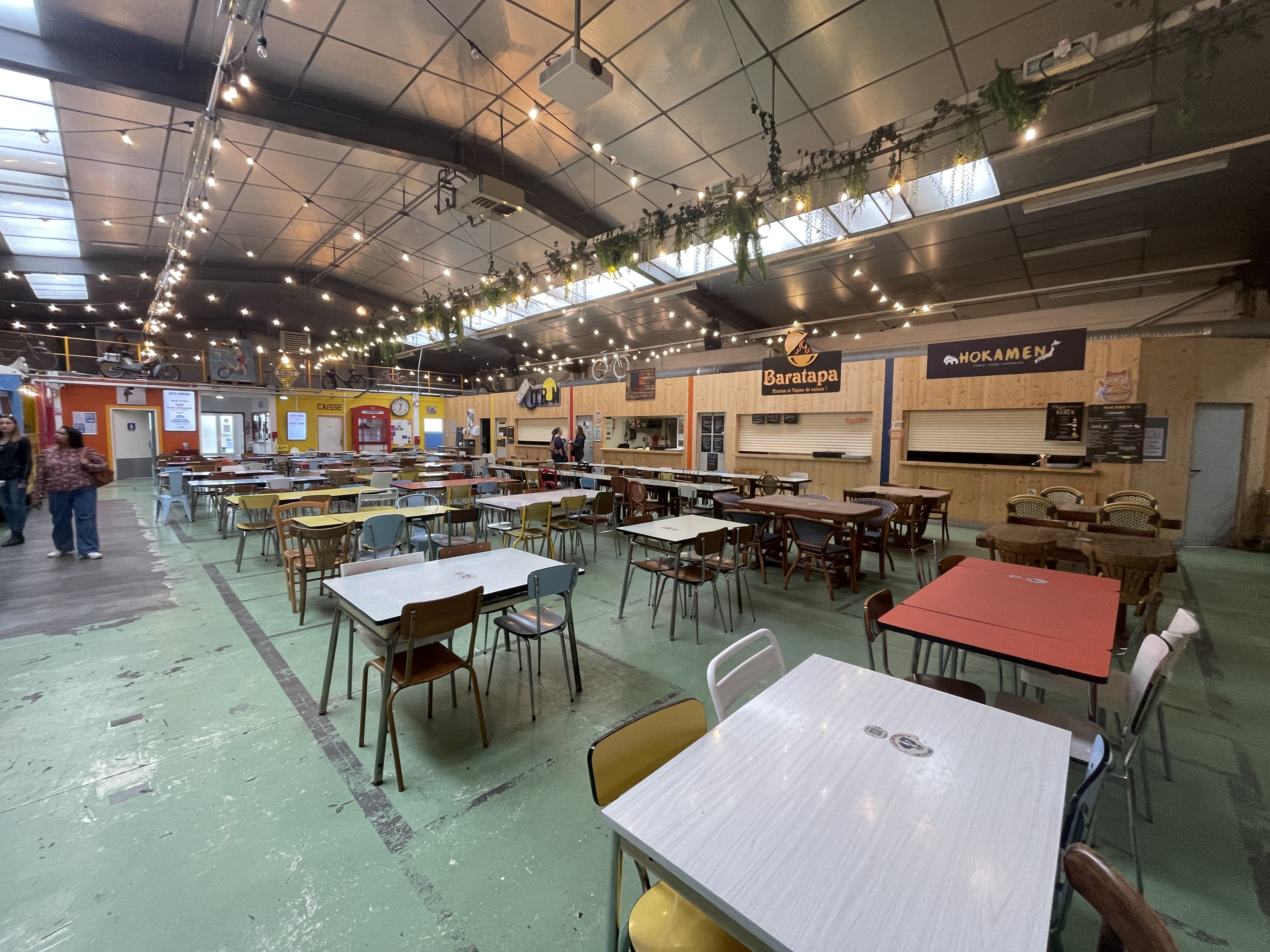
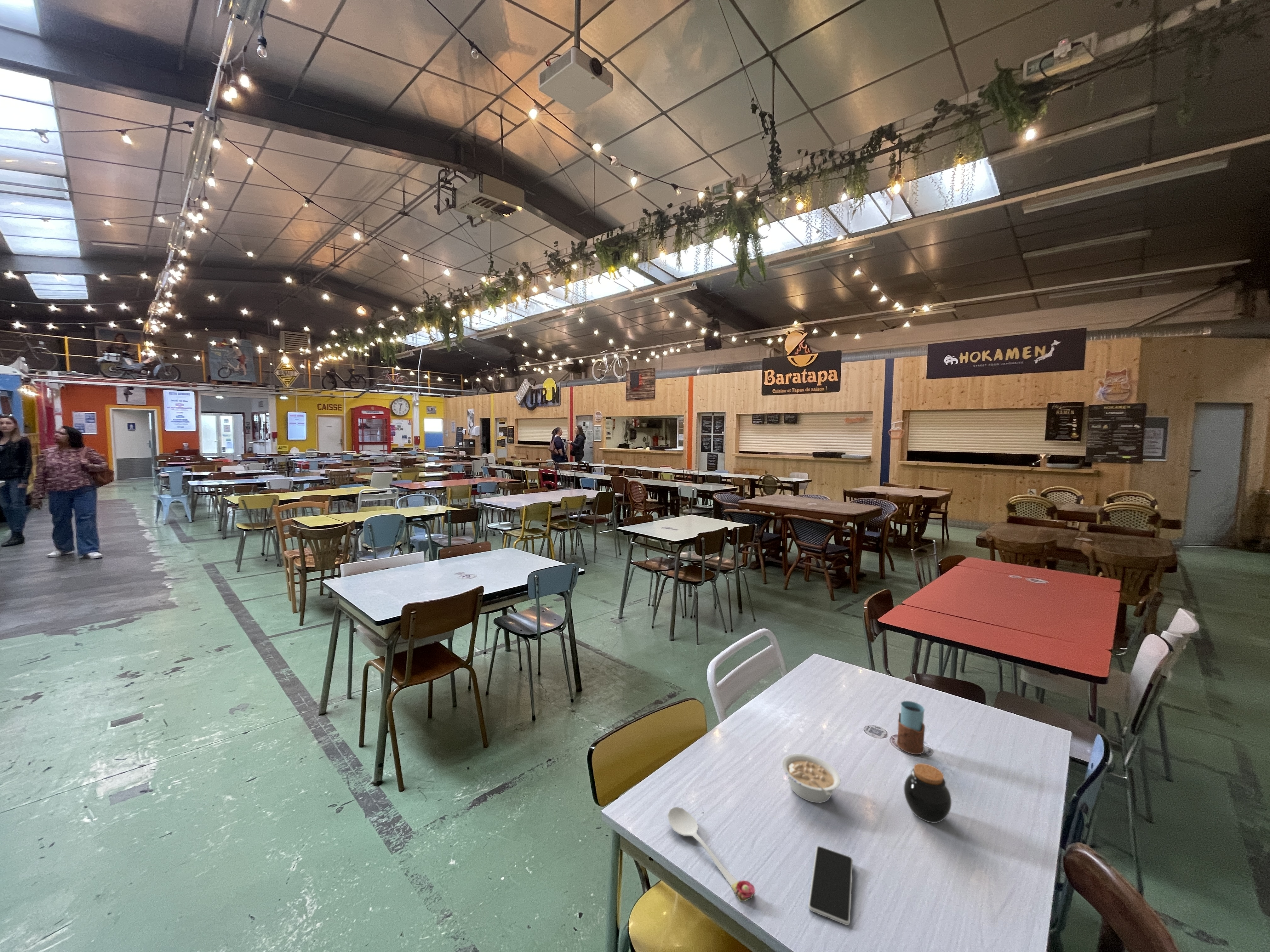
+ smartphone [808,846,853,926]
+ drinking glass [896,700,925,755]
+ spoon [667,807,756,902]
+ jar [904,763,952,823]
+ legume [781,753,841,803]
